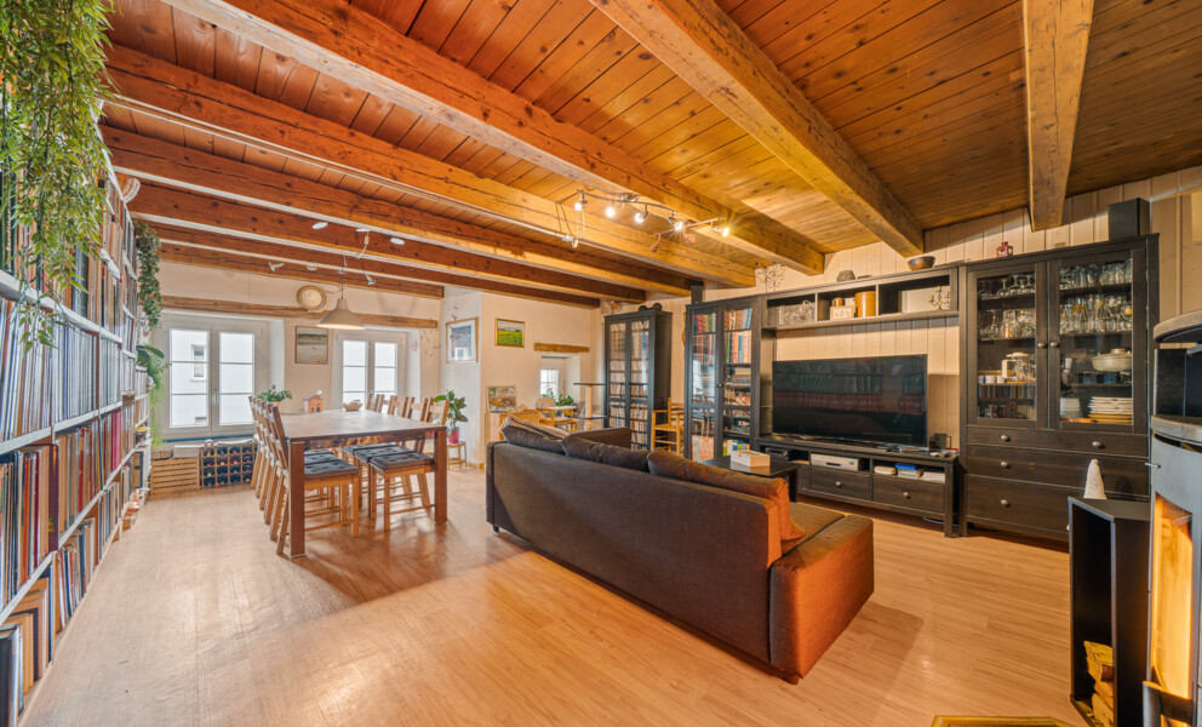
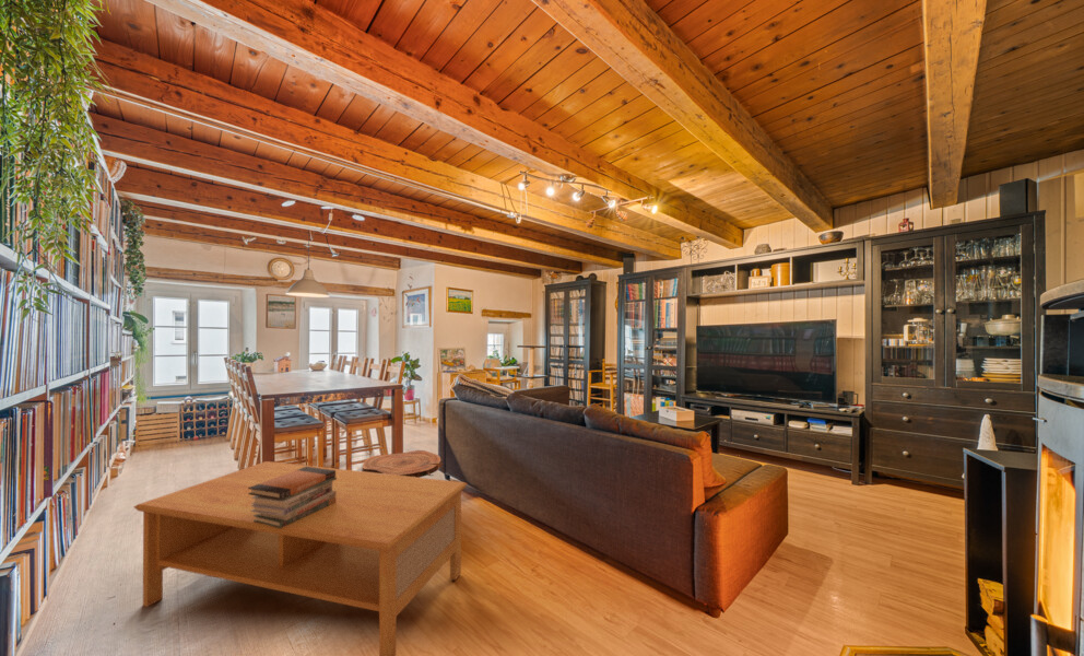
+ book stack [248,466,337,528]
+ coffee table [132,460,469,656]
+ side table [362,449,444,478]
